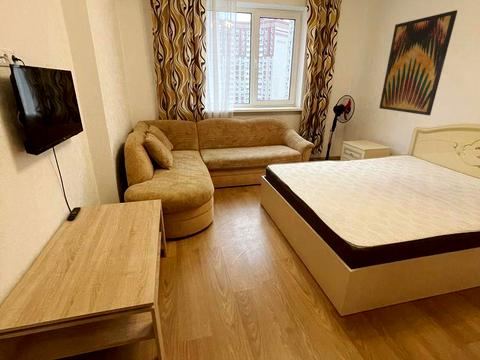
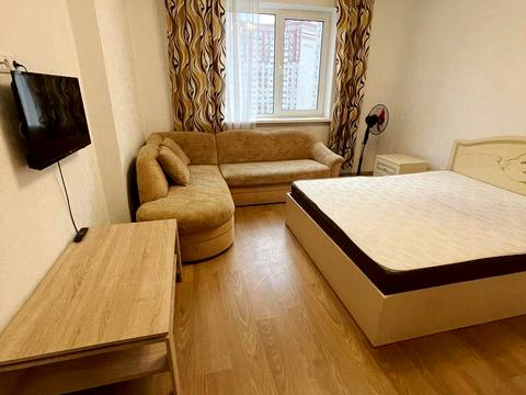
- wall art [379,9,459,116]
